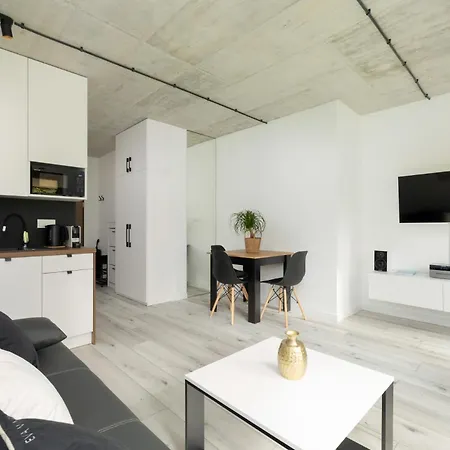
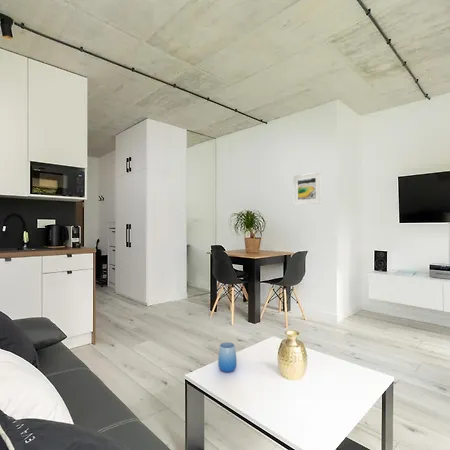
+ cup [217,342,238,373]
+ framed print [292,171,322,206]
